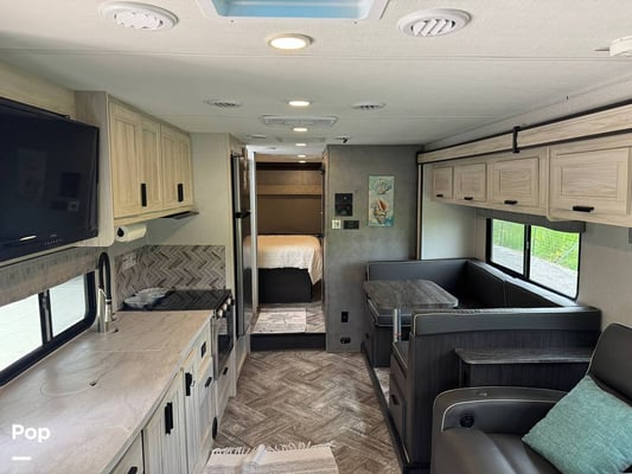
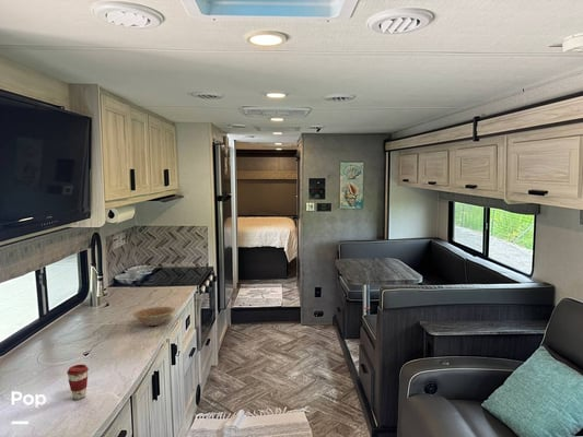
+ coffee cup [66,364,90,401]
+ bowl [131,306,176,327]
